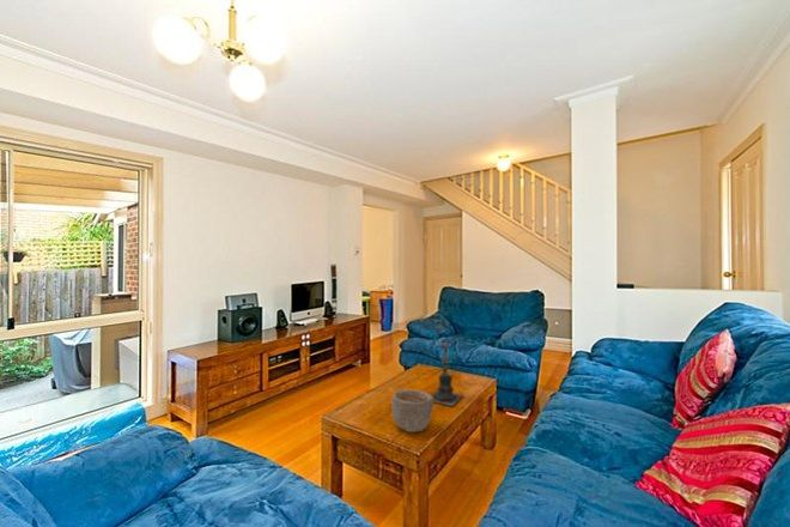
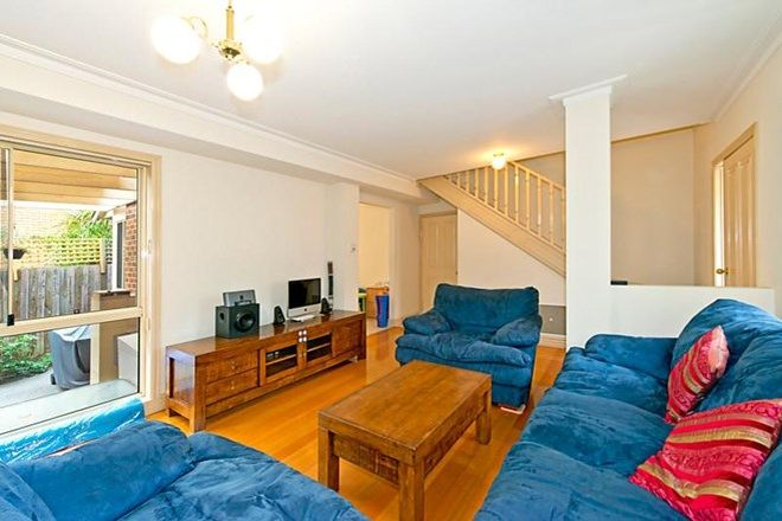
- candle holder [430,341,466,407]
- bowl [390,388,434,434]
